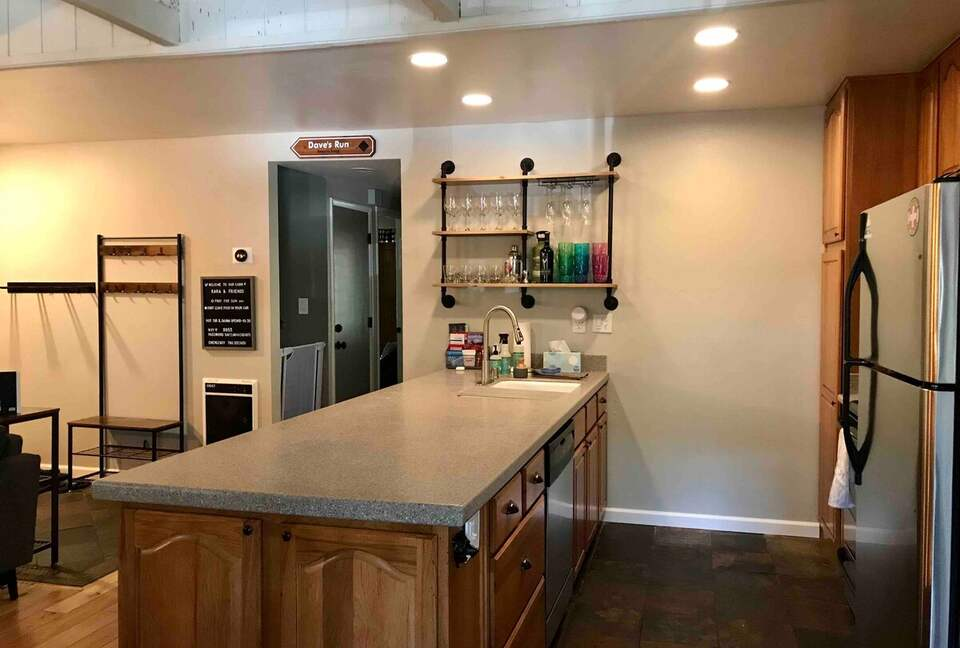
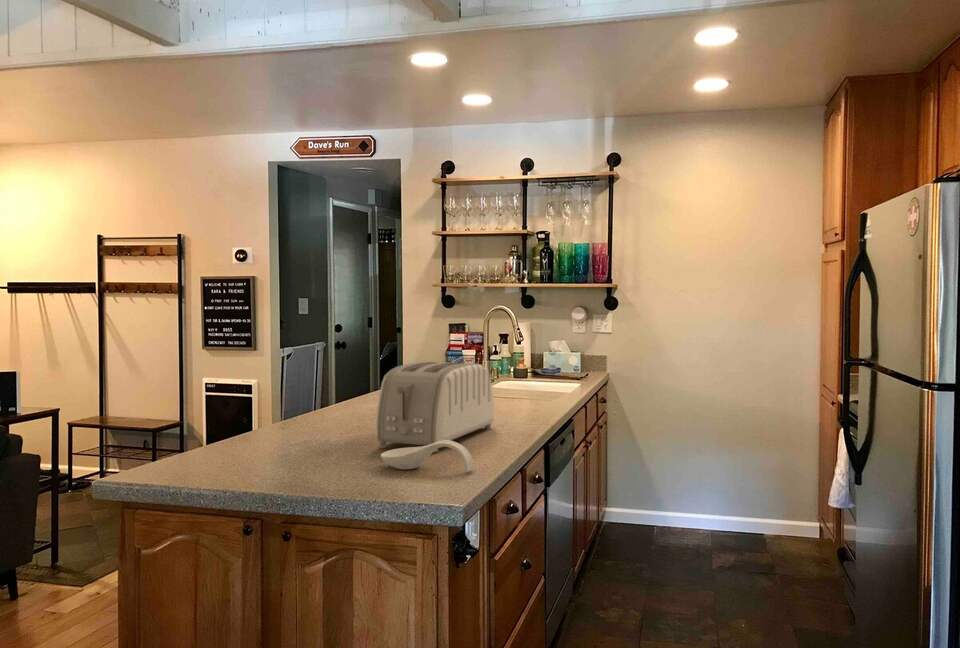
+ toaster [374,360,495,453]
+ spoon rest [380,440,475,474]
